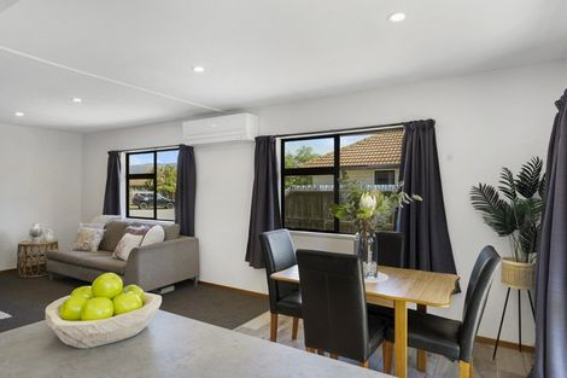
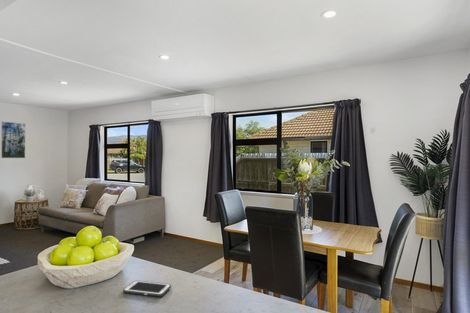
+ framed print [0,121,26,159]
+ cell phone [122,280,172,298]
